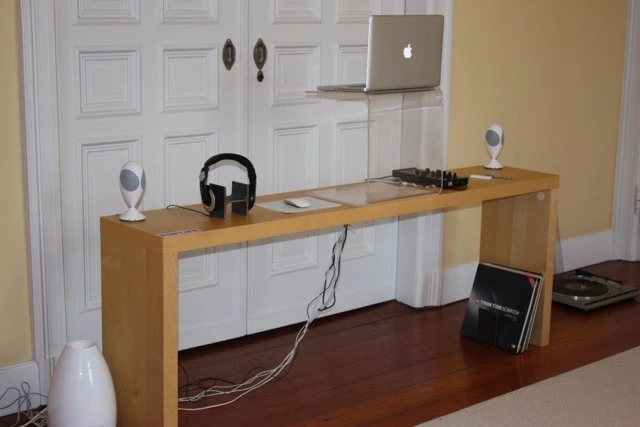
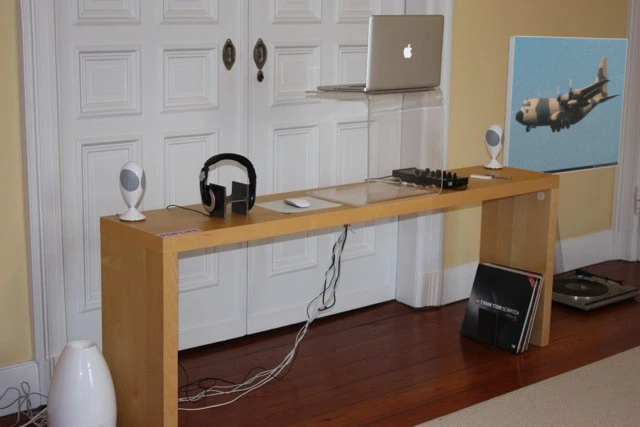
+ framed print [501,35,629,175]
